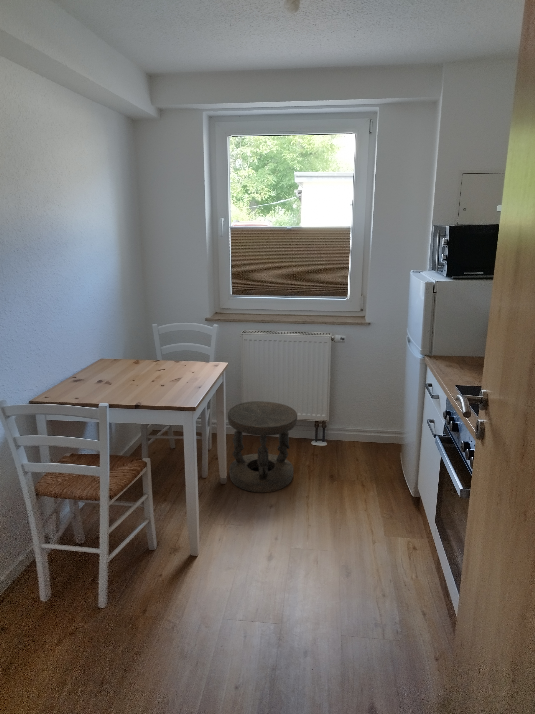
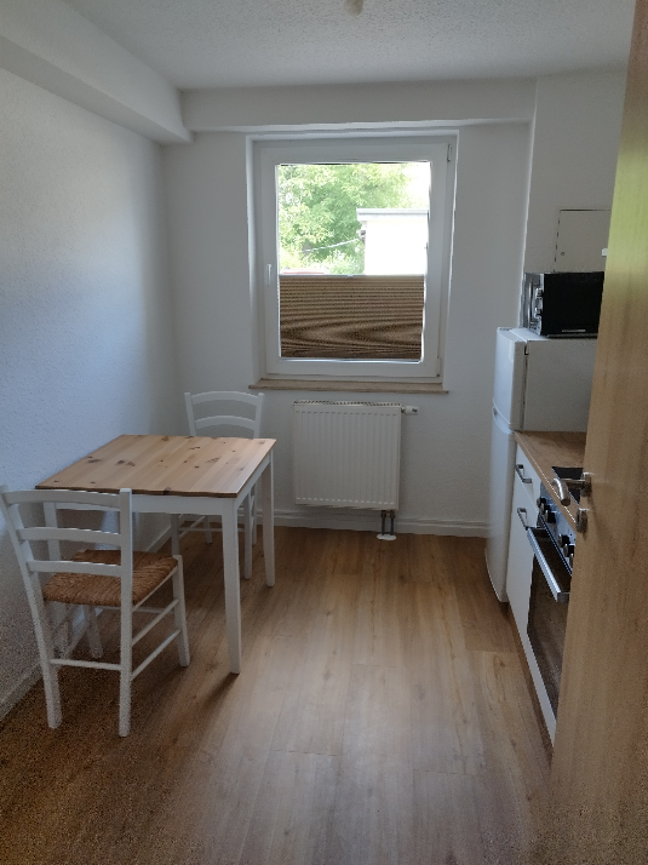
- stool [227,400,298,493]
